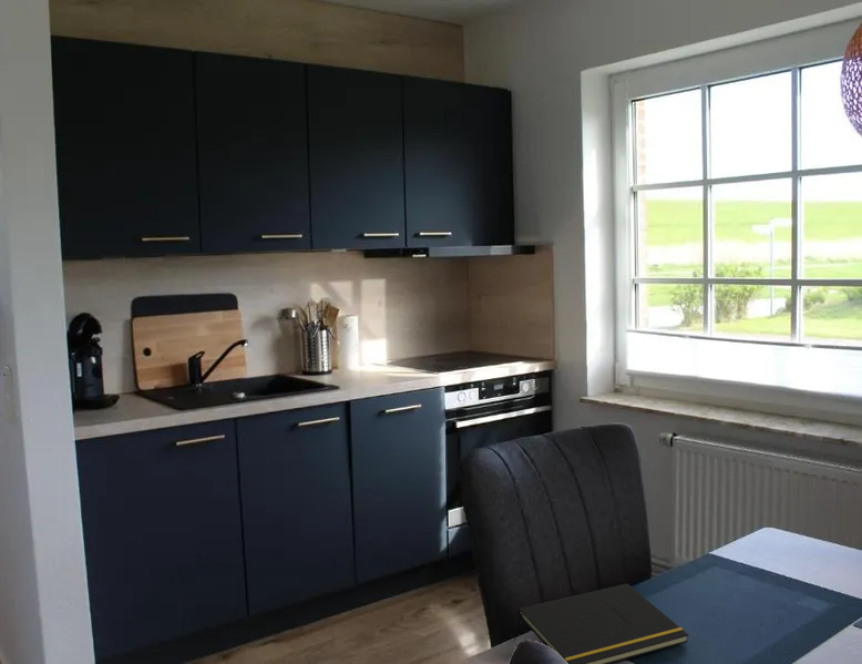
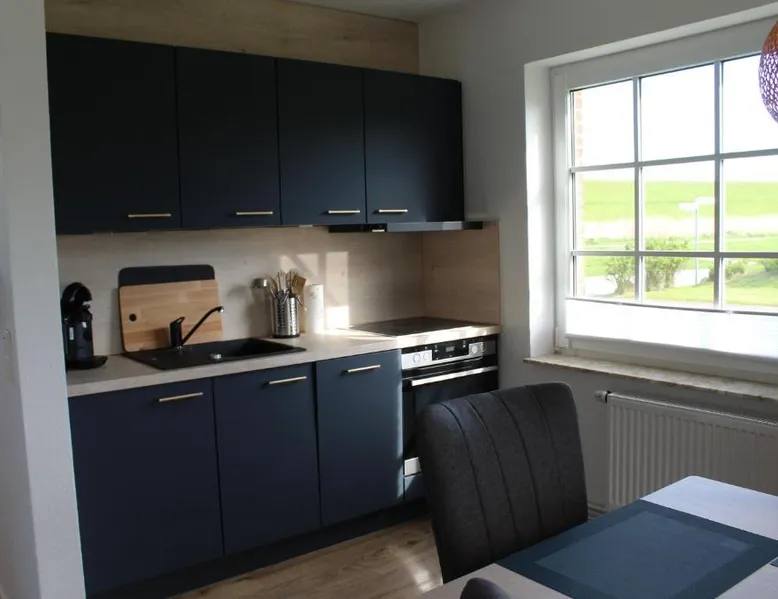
- notepad [515,583,690,664]
